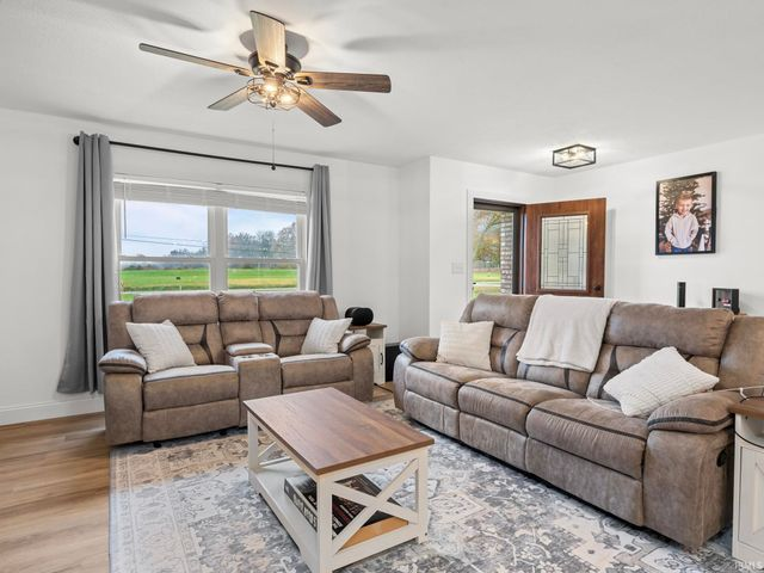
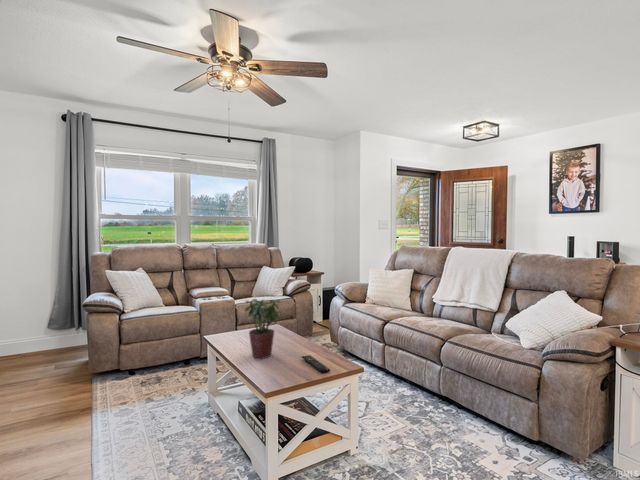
+ potted plant [243,298,282,359]
+ remote control [301,354,331,374]
